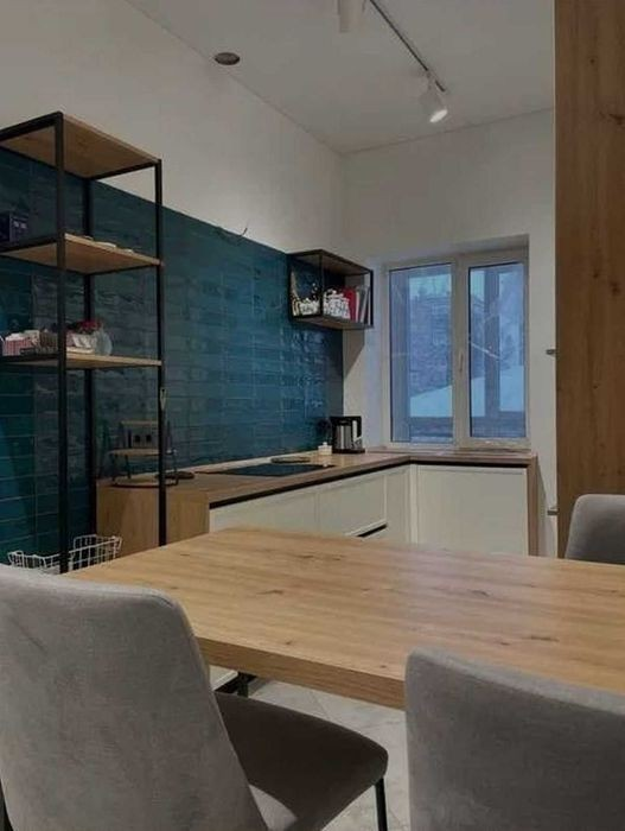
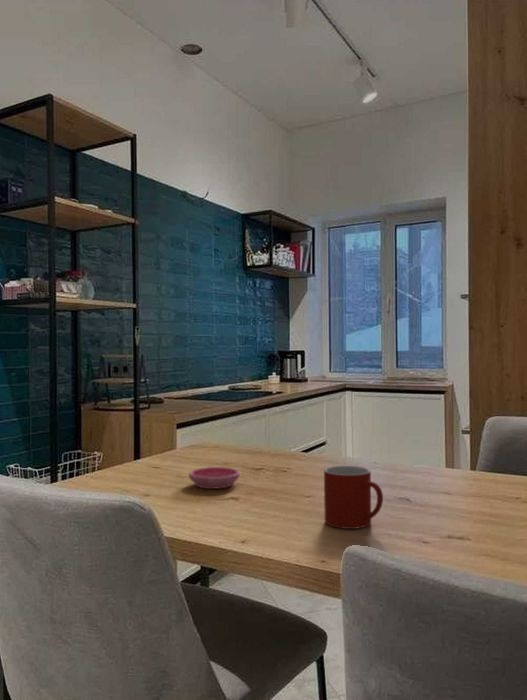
+ mug [323,465,384,530]
+ saucer [188,466,241,490]
